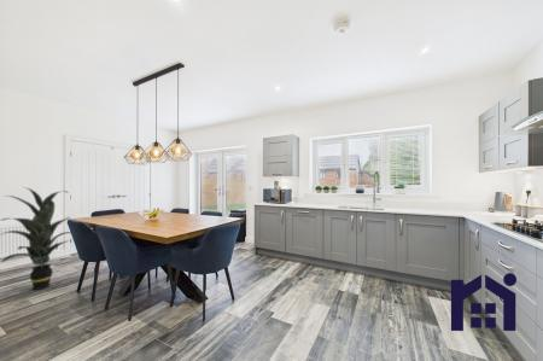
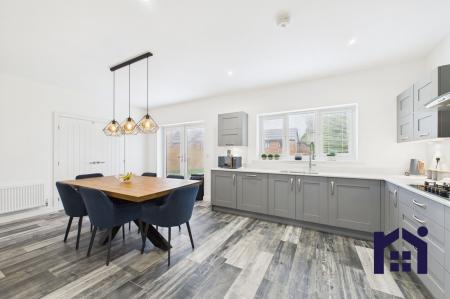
- indoor plant [0,186,72,291]
